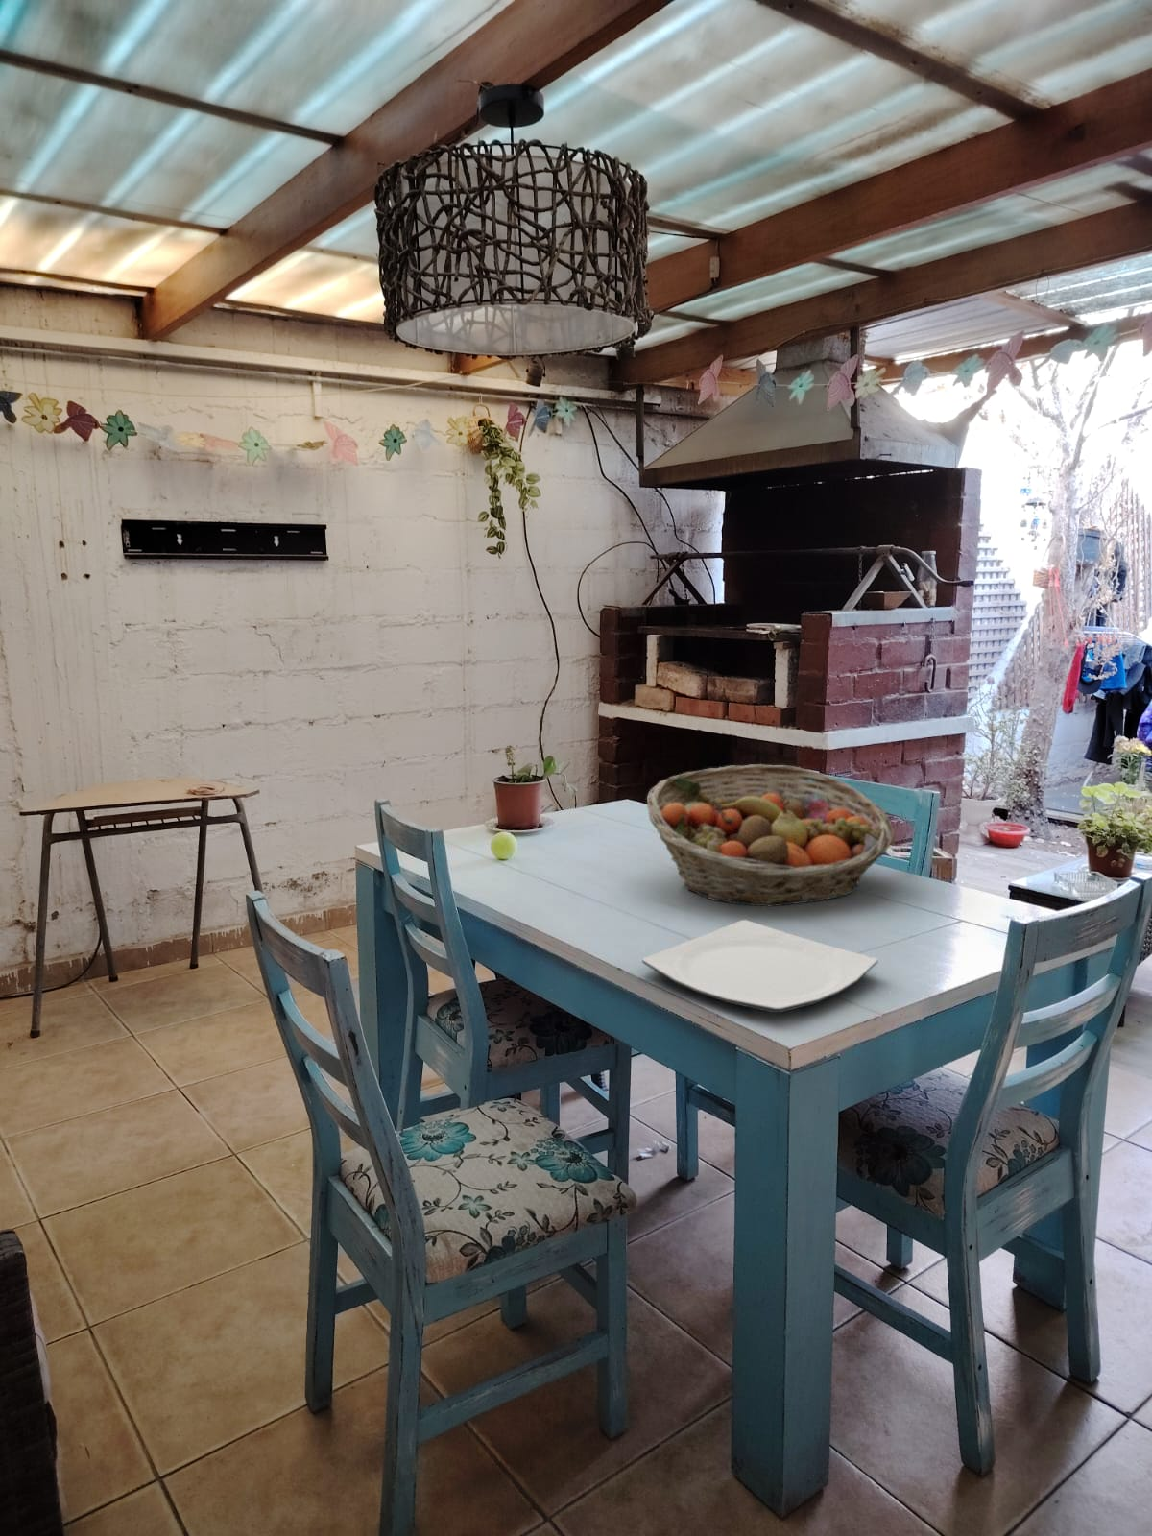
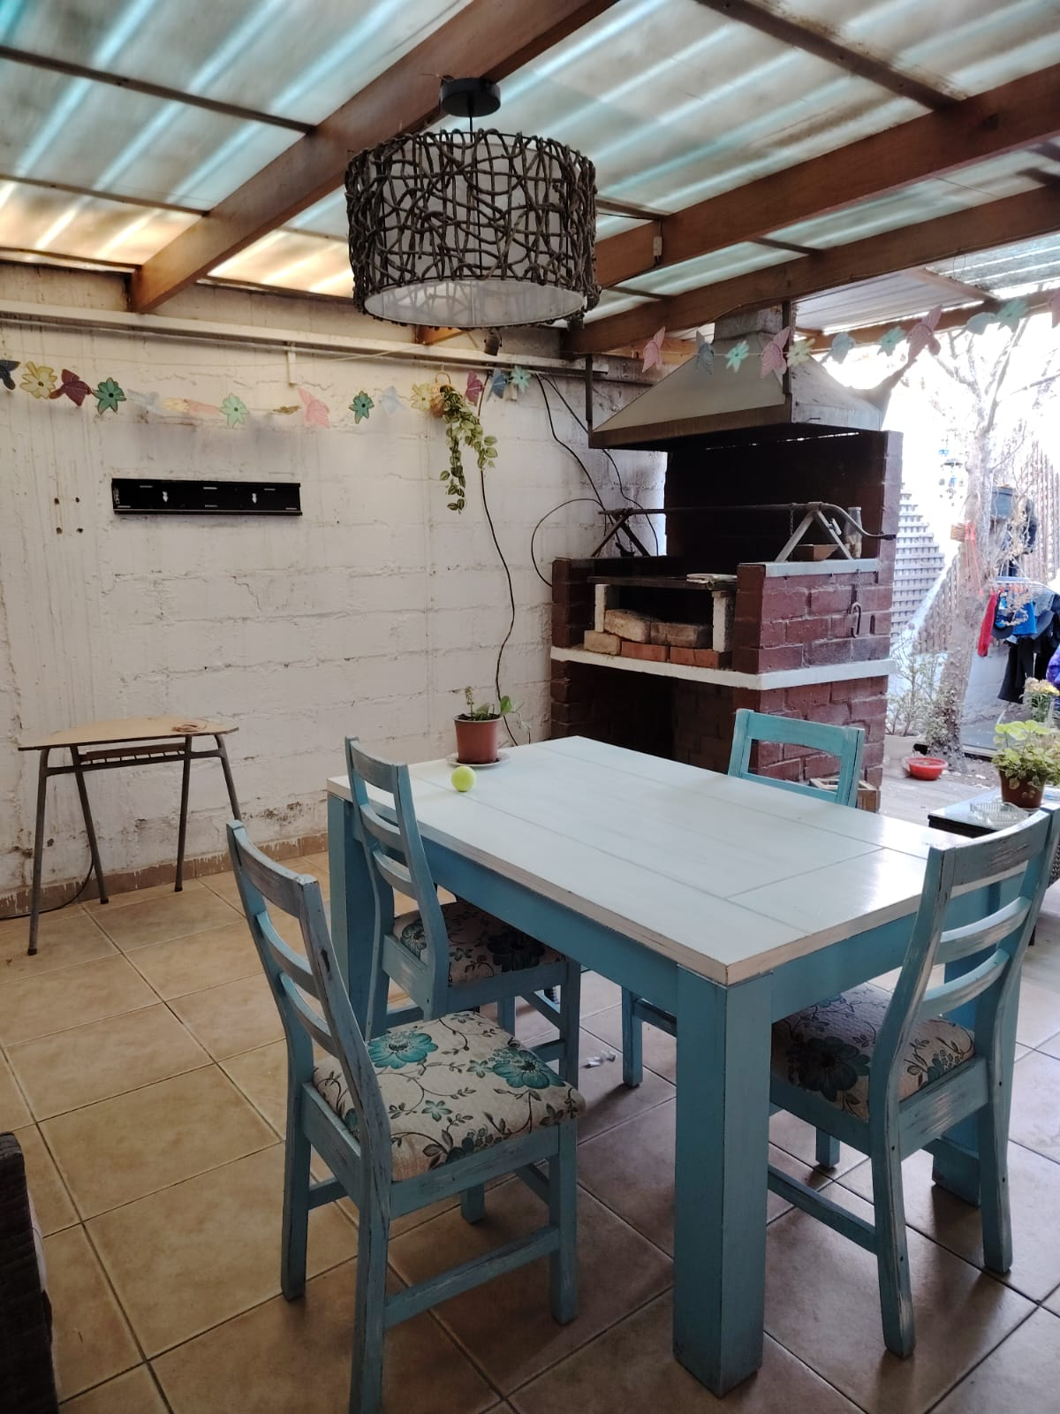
- fruit basket [646,763,895,907]
- plate [641,919,879,1014]
